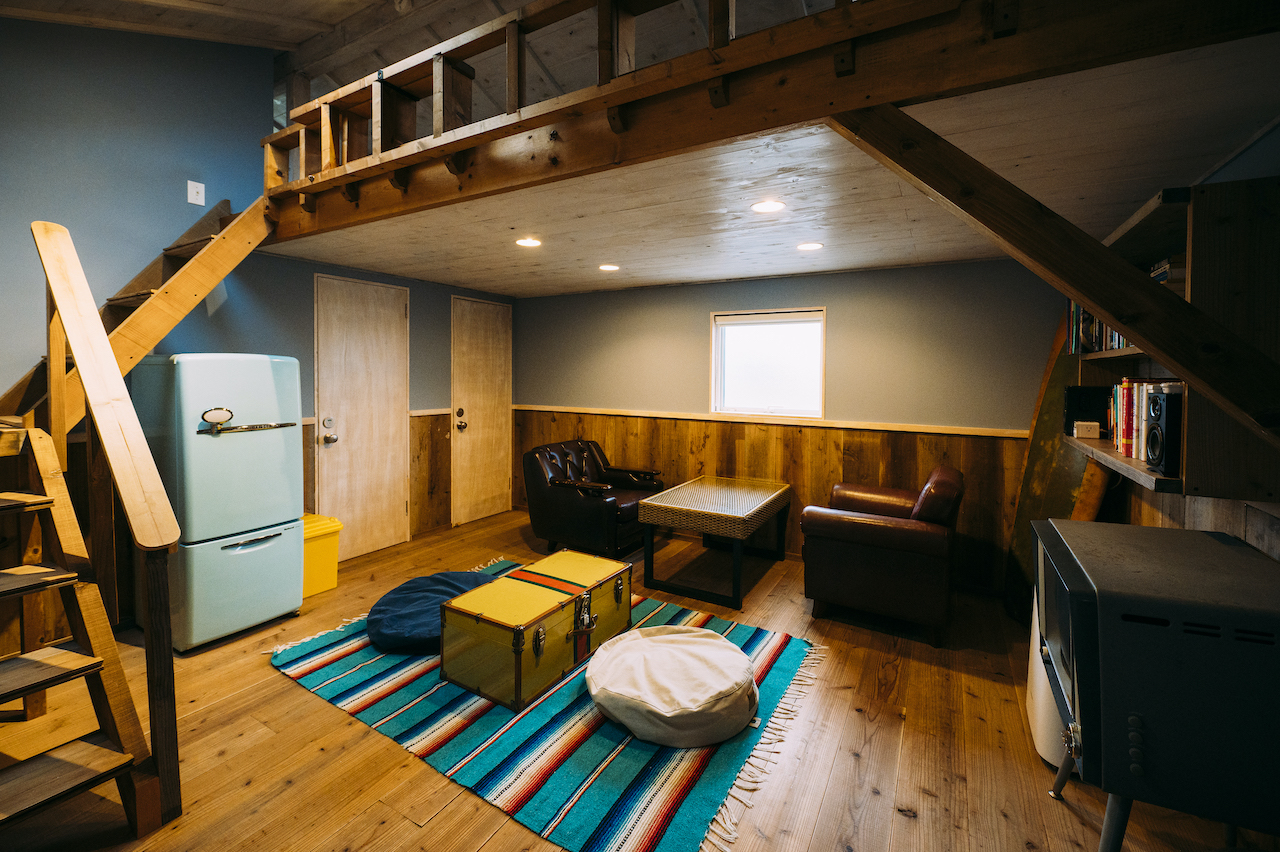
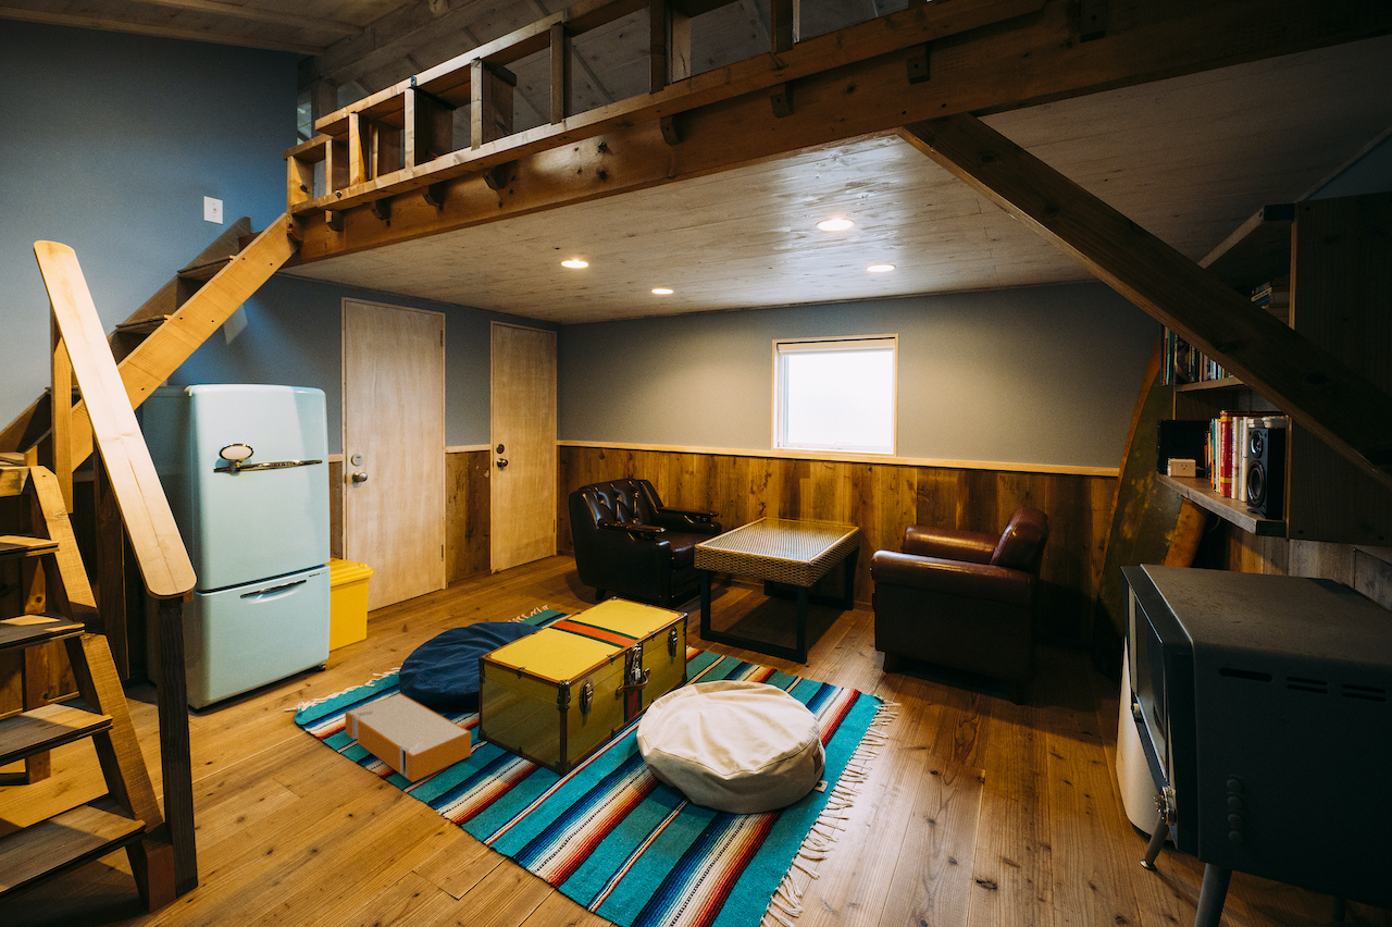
+ storage bin [344,692,472,783]
